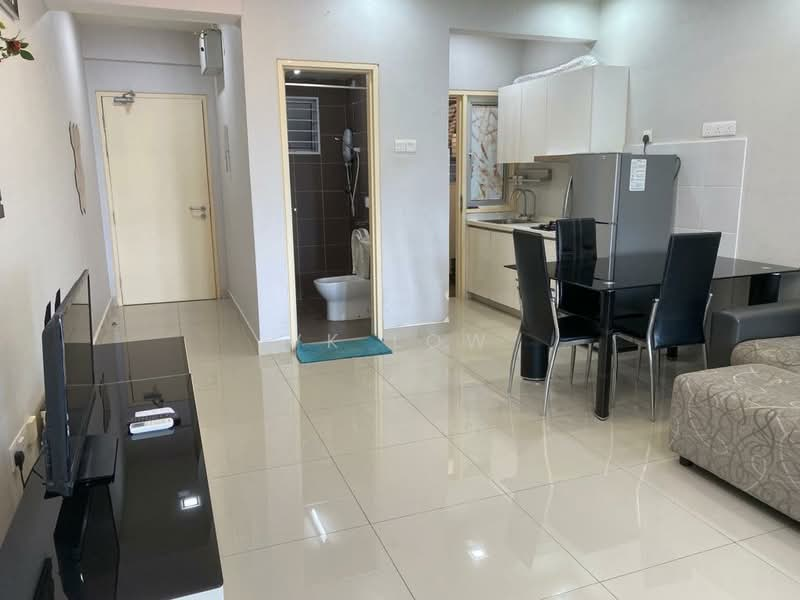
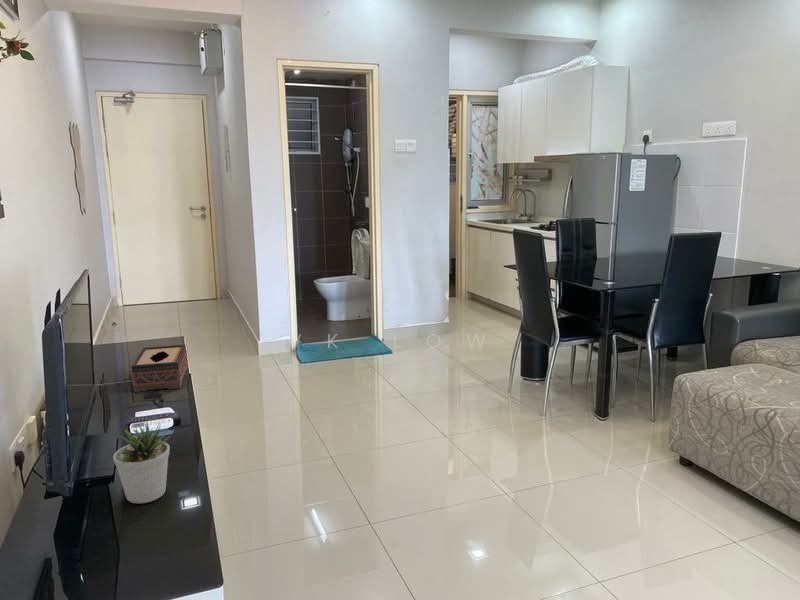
+ potted plant [112,419,171,504]
+ tissue box [130,344,189,393]
